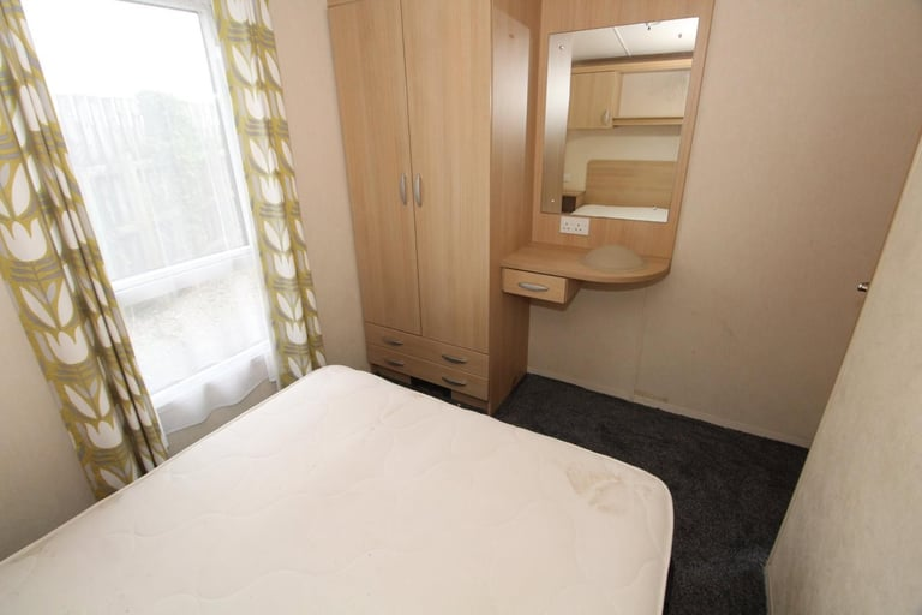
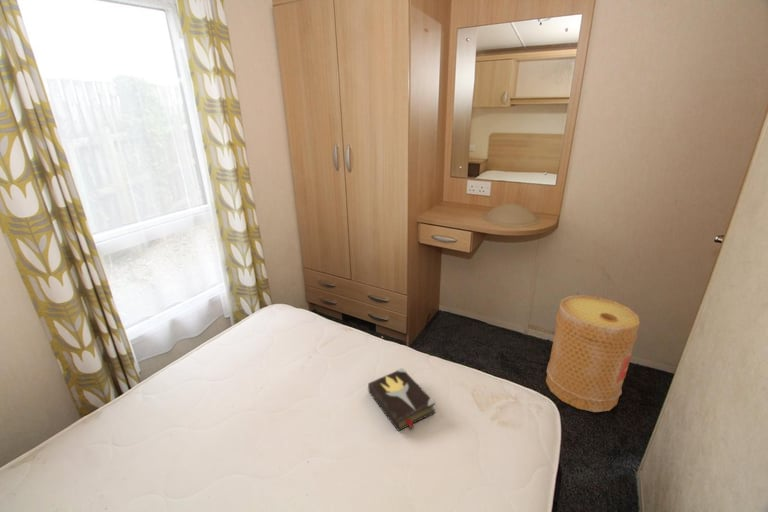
+ hardback book [367,367,436,432]
+ basket [545,294,641,413]
